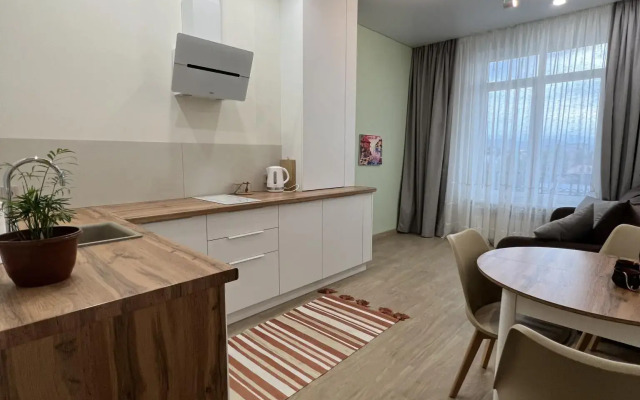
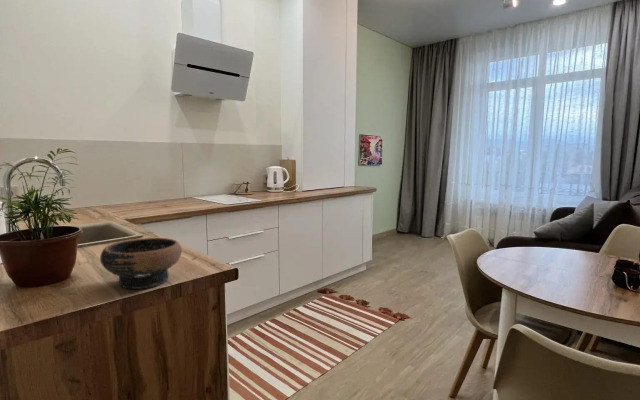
+ bowl [99,237,183,290]
